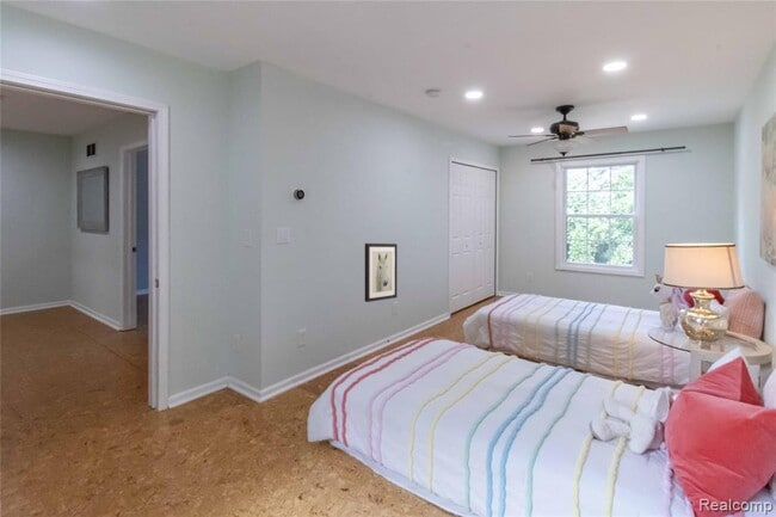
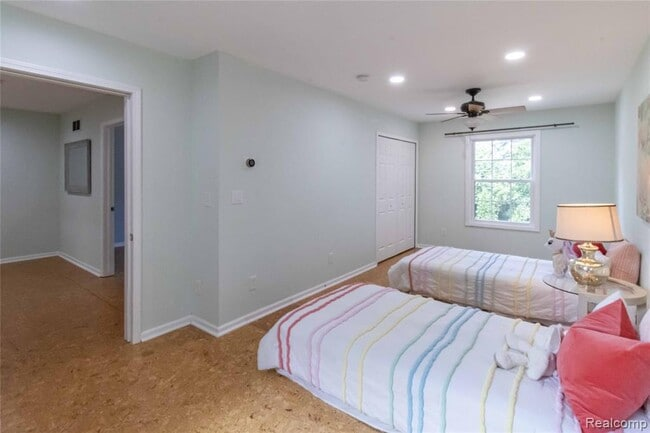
- wall art [364,242,399,303]
